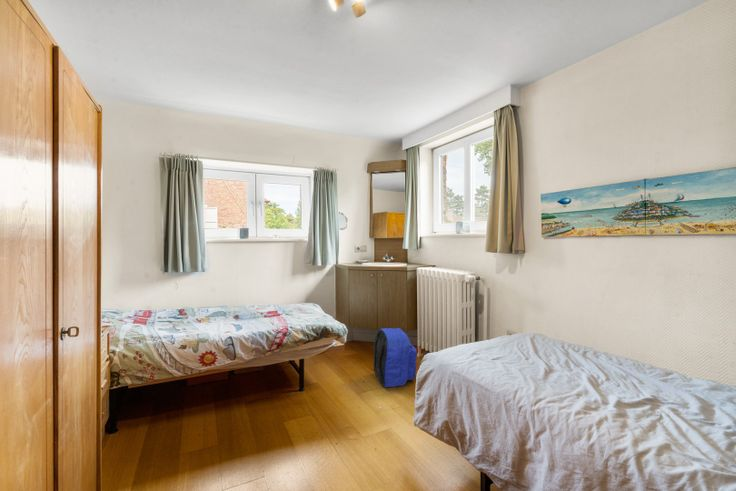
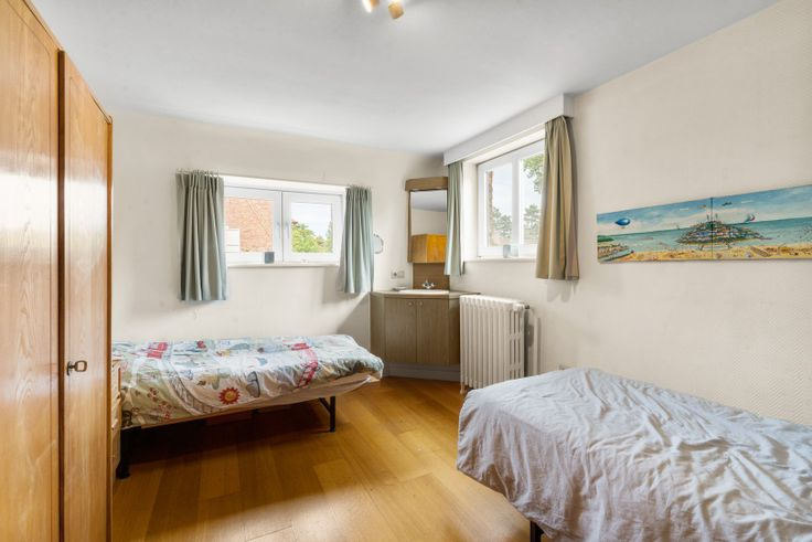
- backpack [372,327,418,388]
